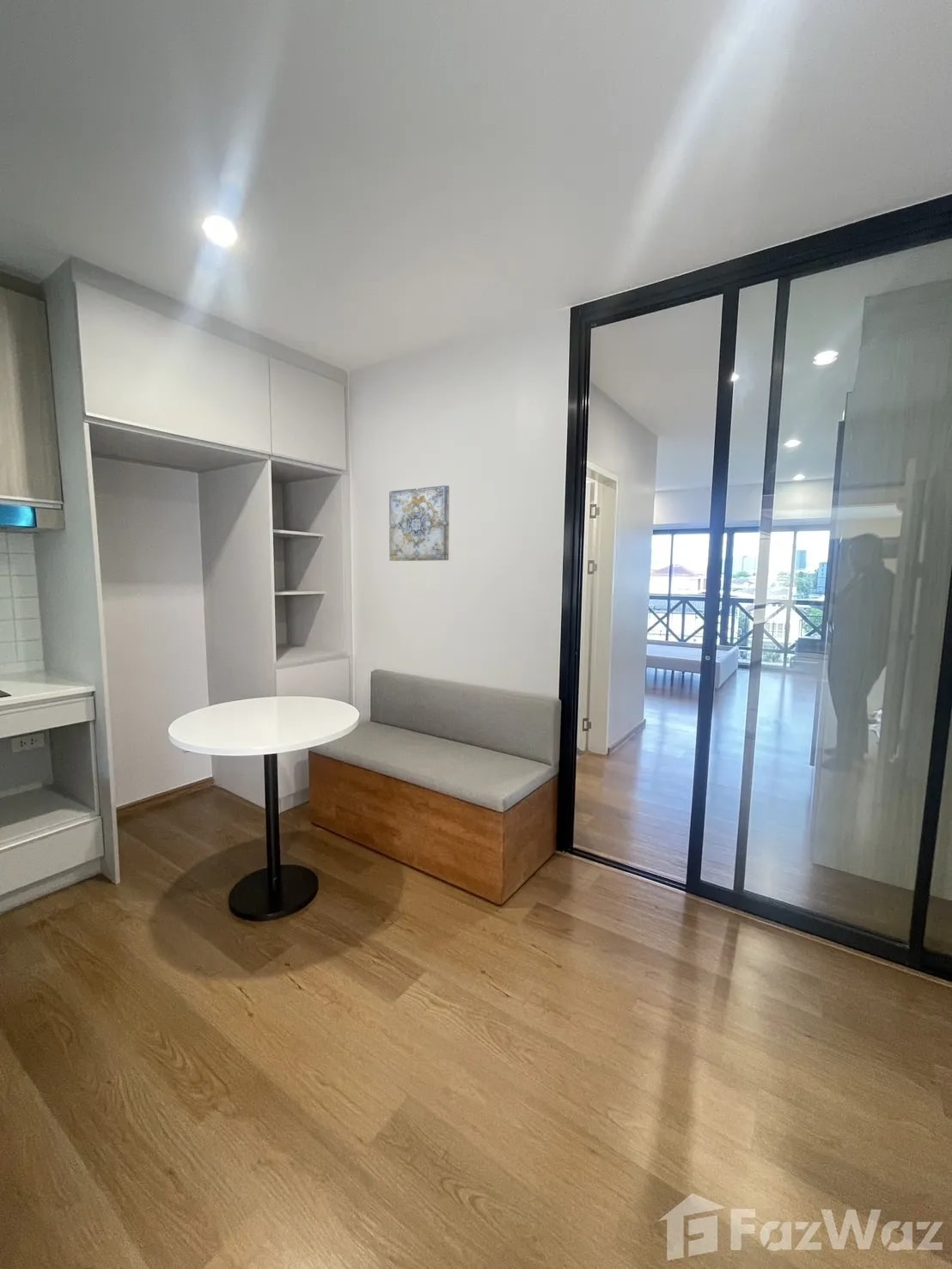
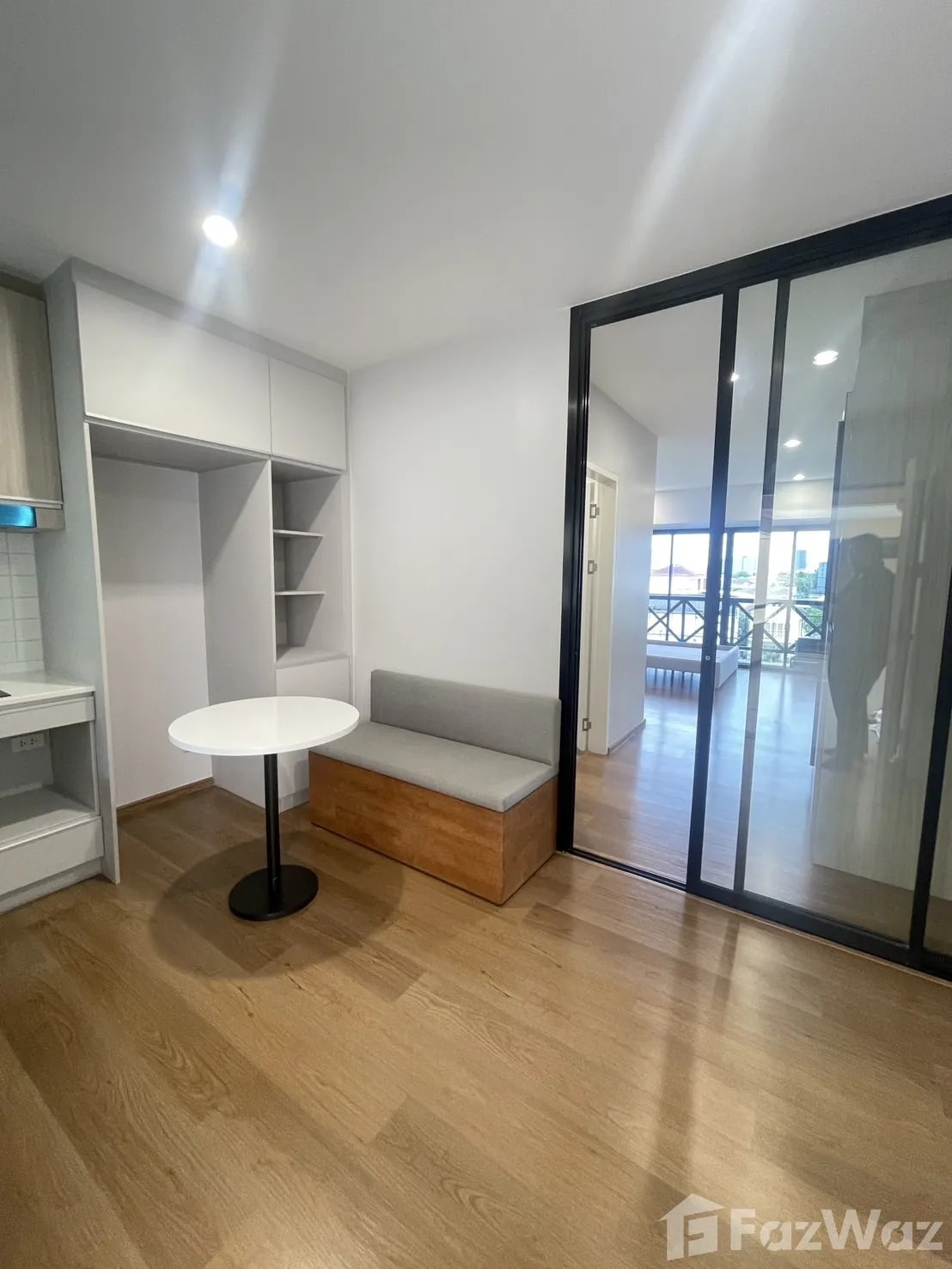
- wall art [388,485,450,562]
